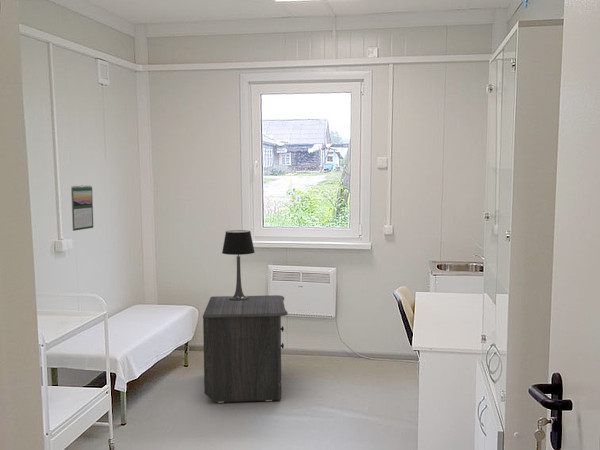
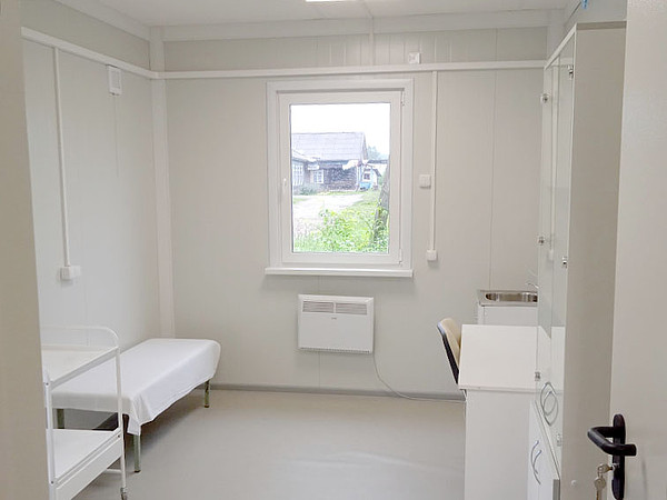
- calendar [70,184,94,232]
- nightstand [202,294,288,403]
- table lamp [221,229,256,300]
